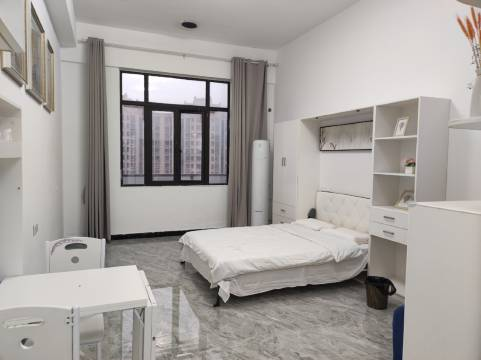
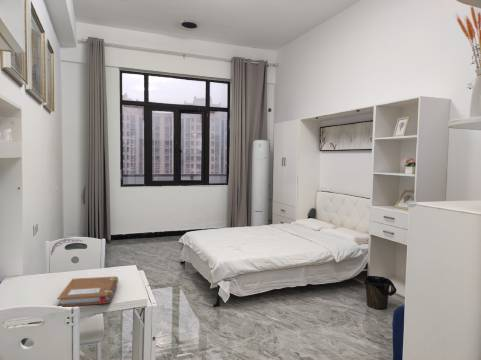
+ notebook [56,276,119,307]
